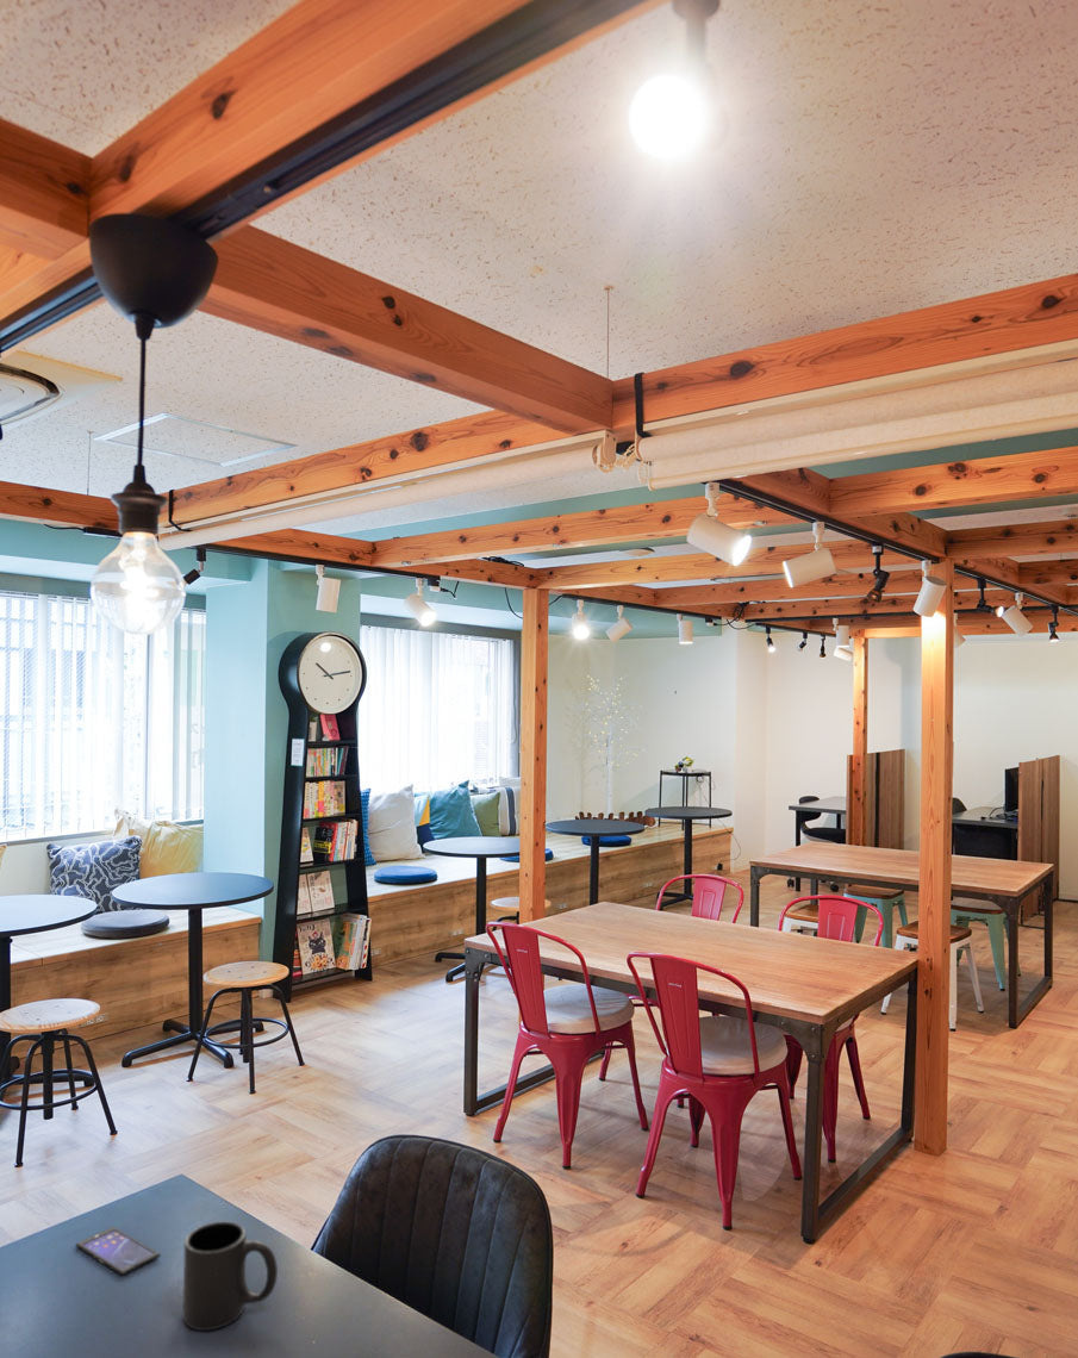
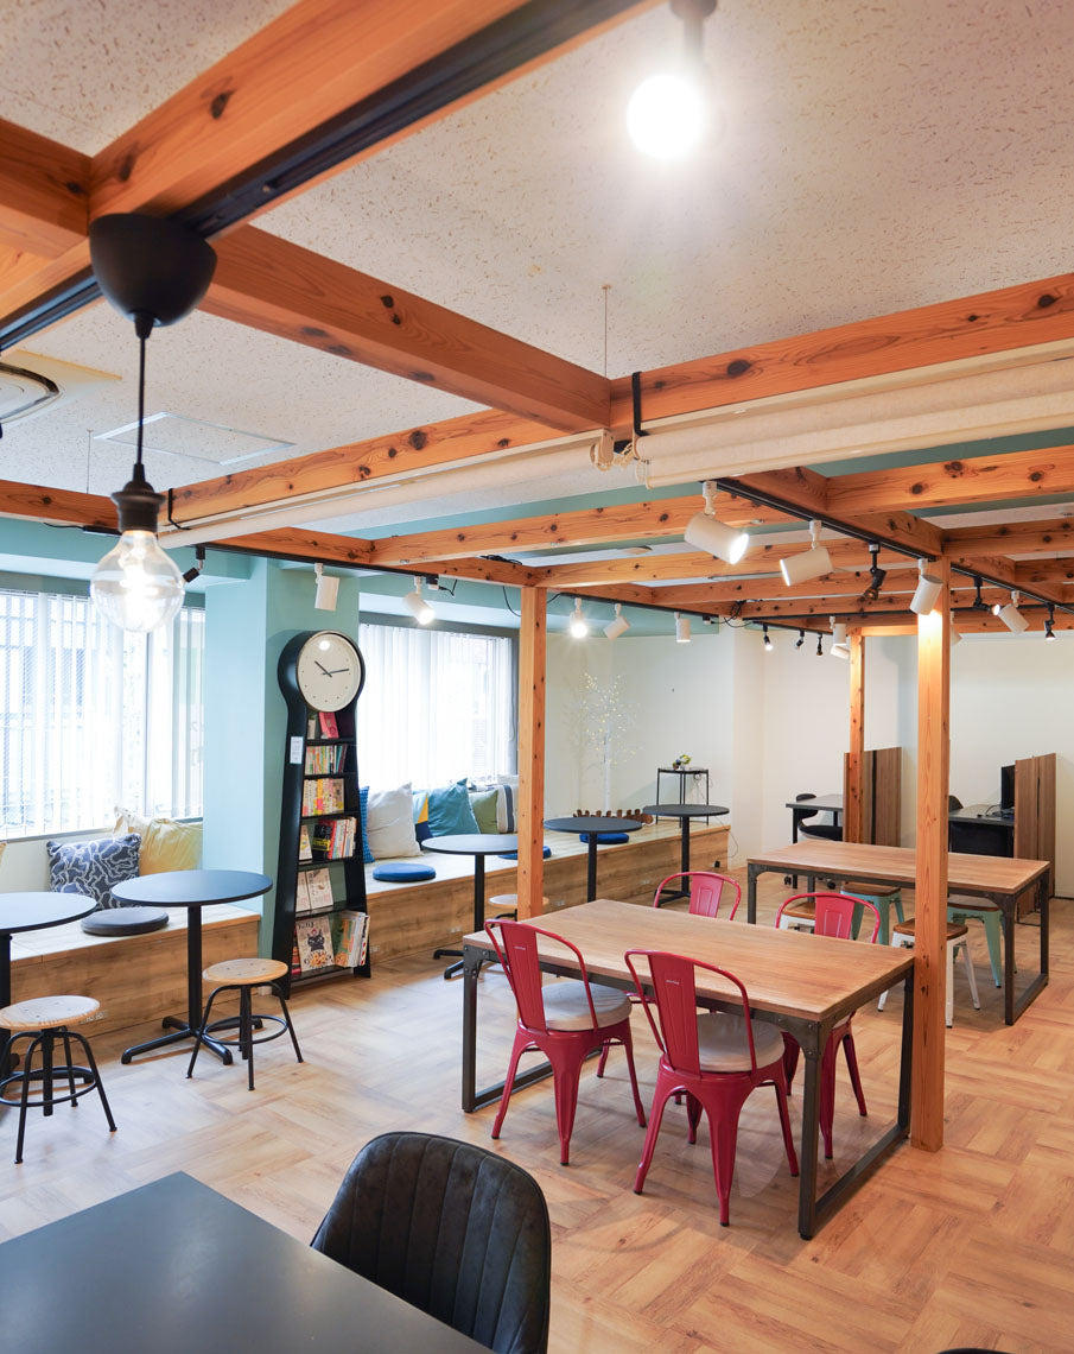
- mug [182,1220,279,1332]
- smartphone [75,1226,161,1277]
